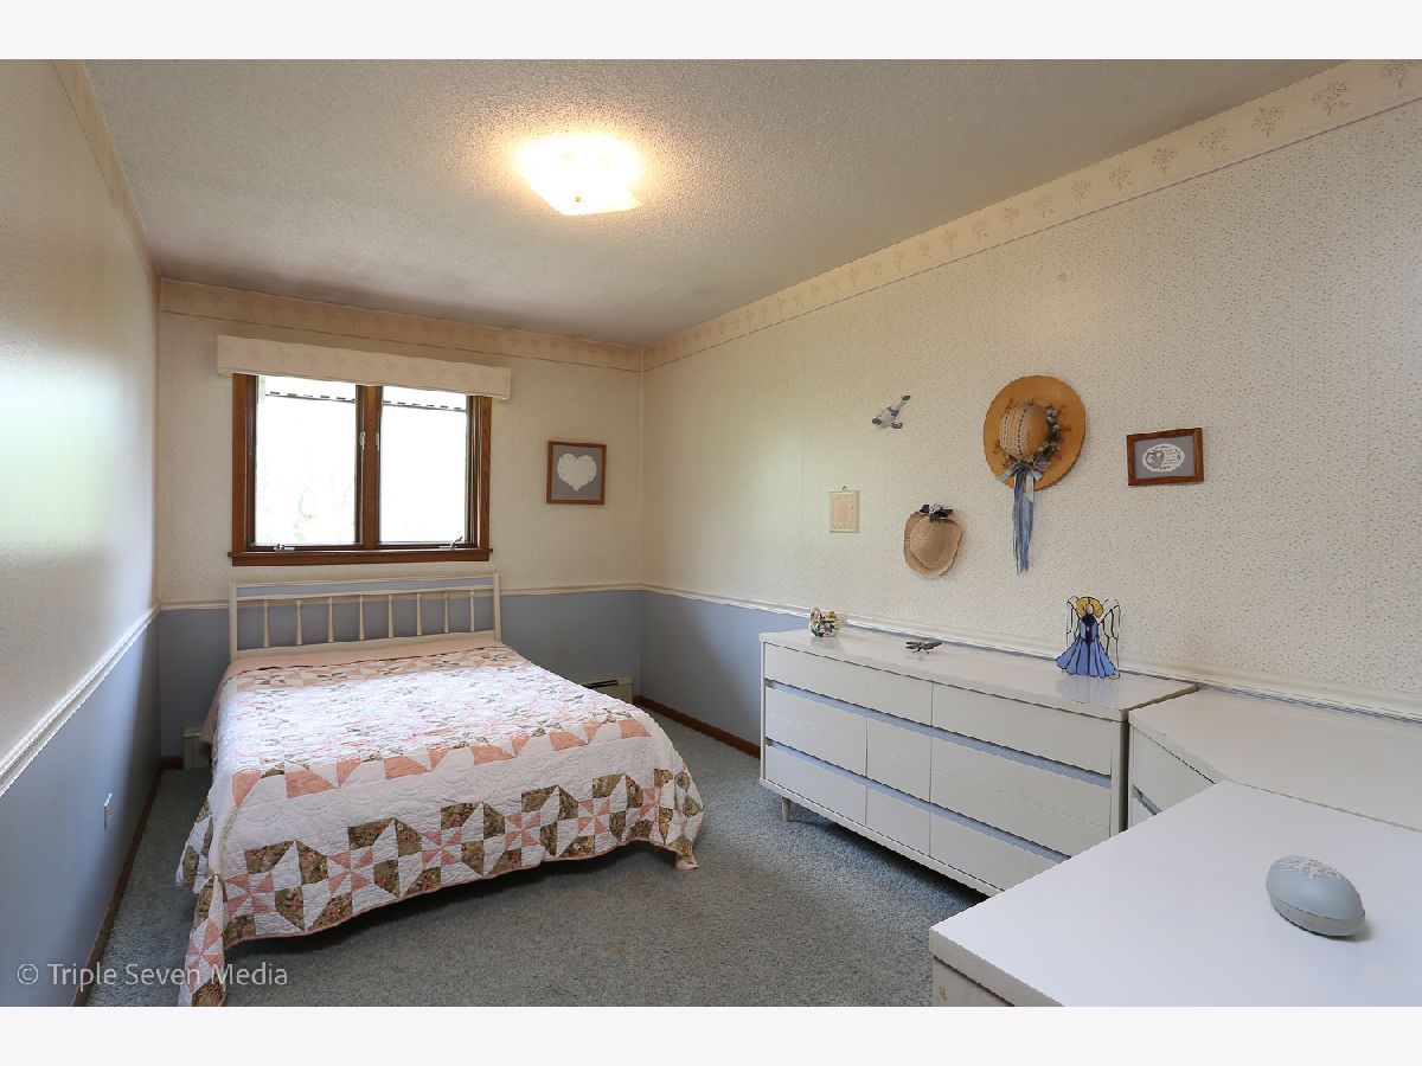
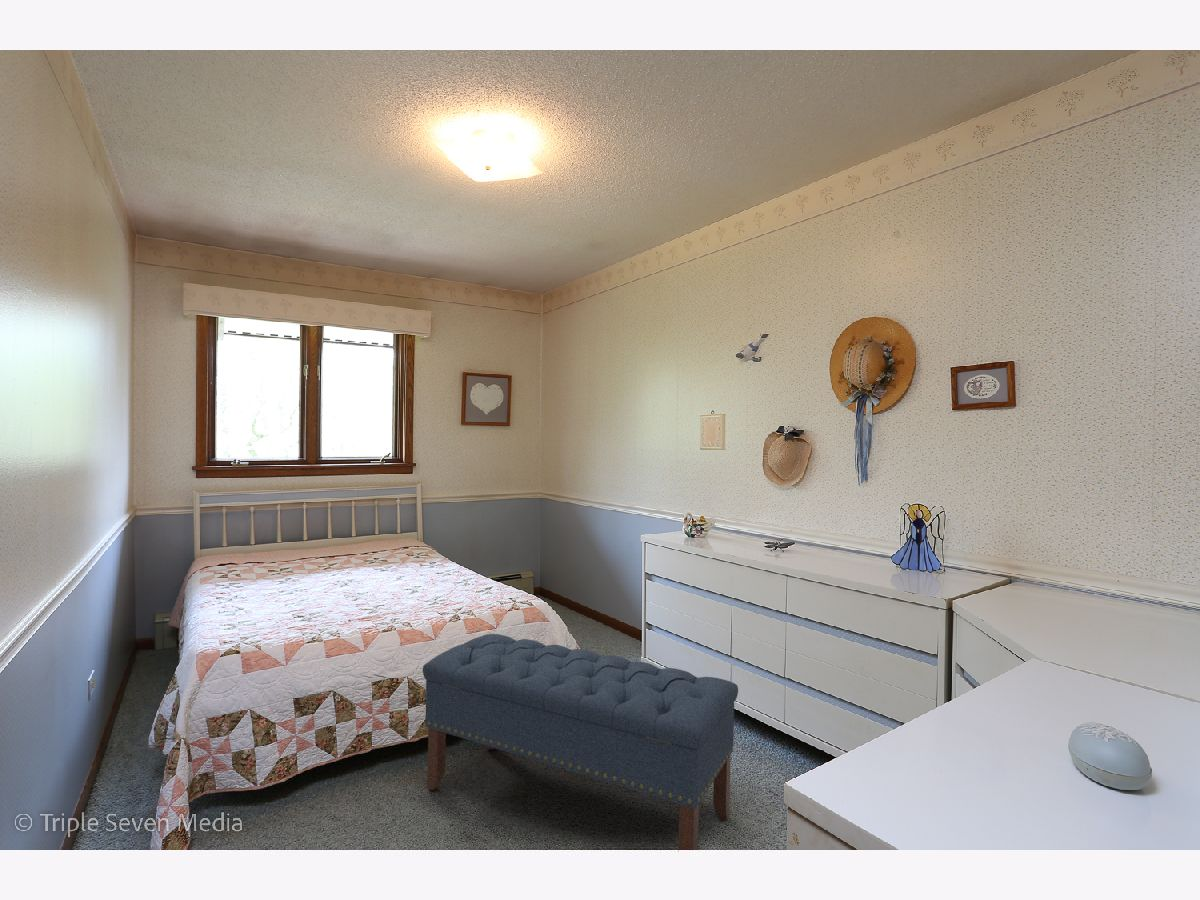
+ bench [422,633,739,851]
